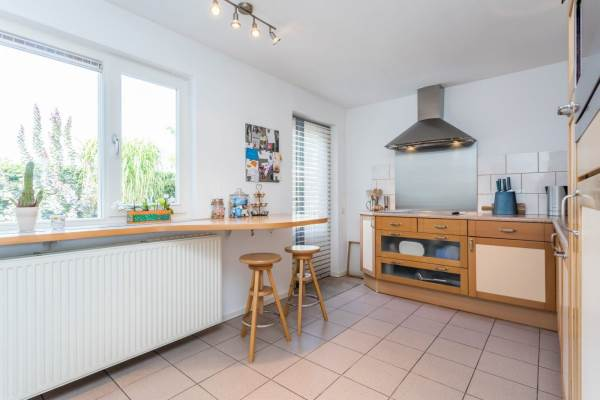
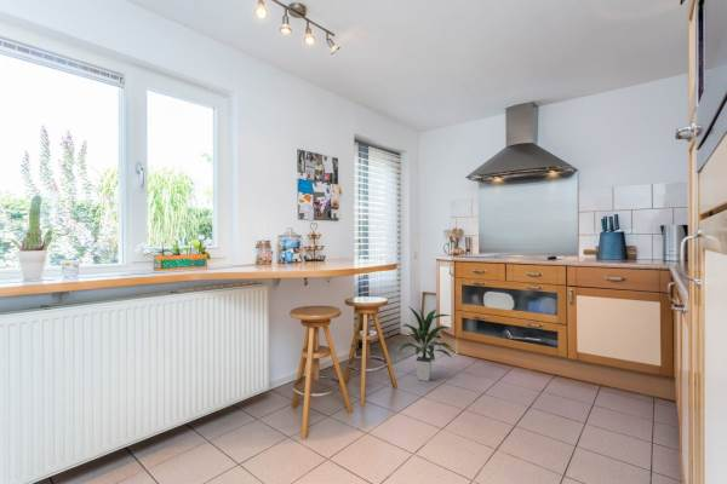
+ indoor plant [396,305,453,382]
